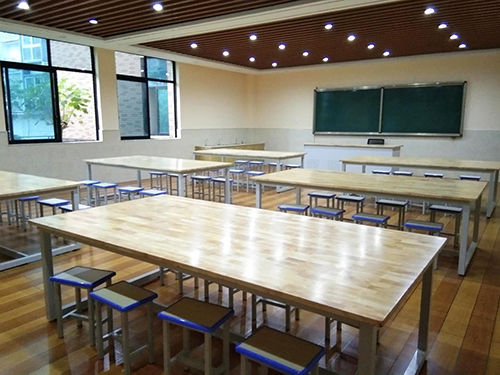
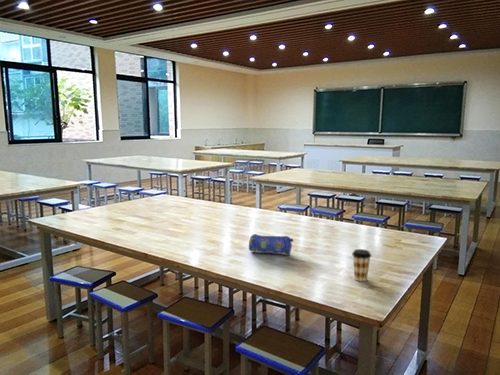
+ coffee cup [351,248,372,282]
+ pencil case [248,233,295,256]
